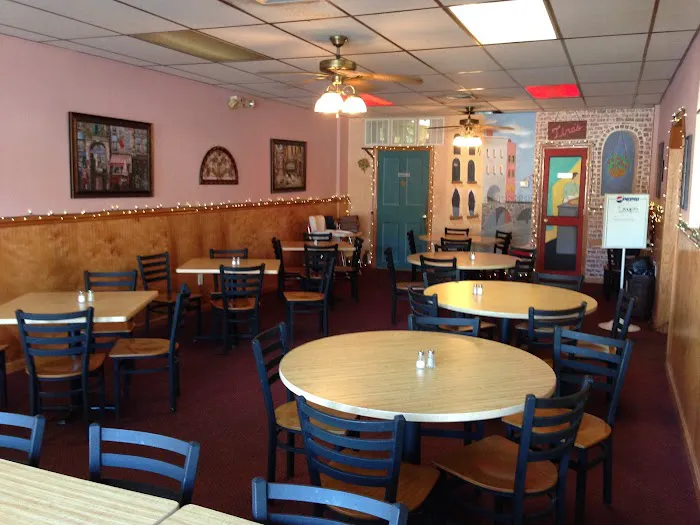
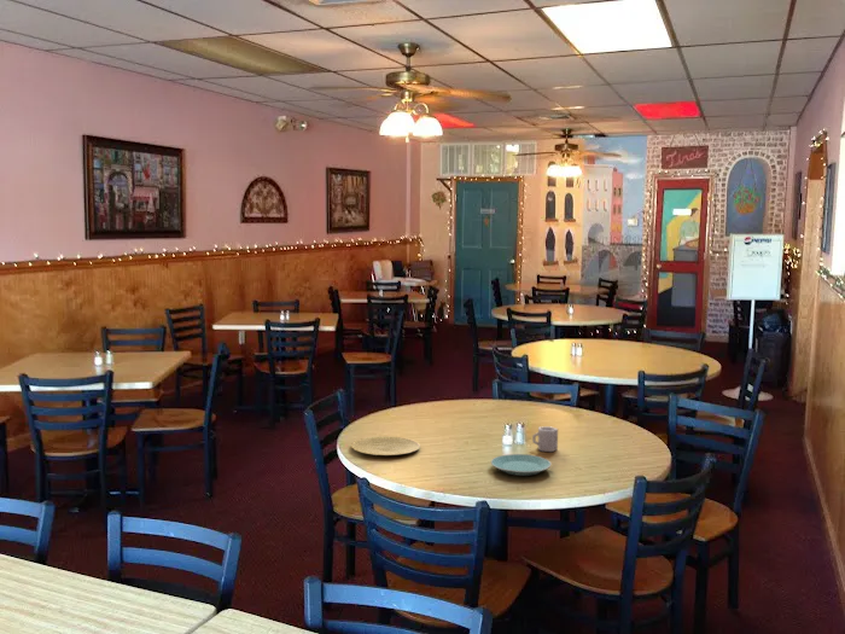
+ cup [531,425,559,453]
+ plate [350,435,421,456]
+ plate [490,453,553,477]
